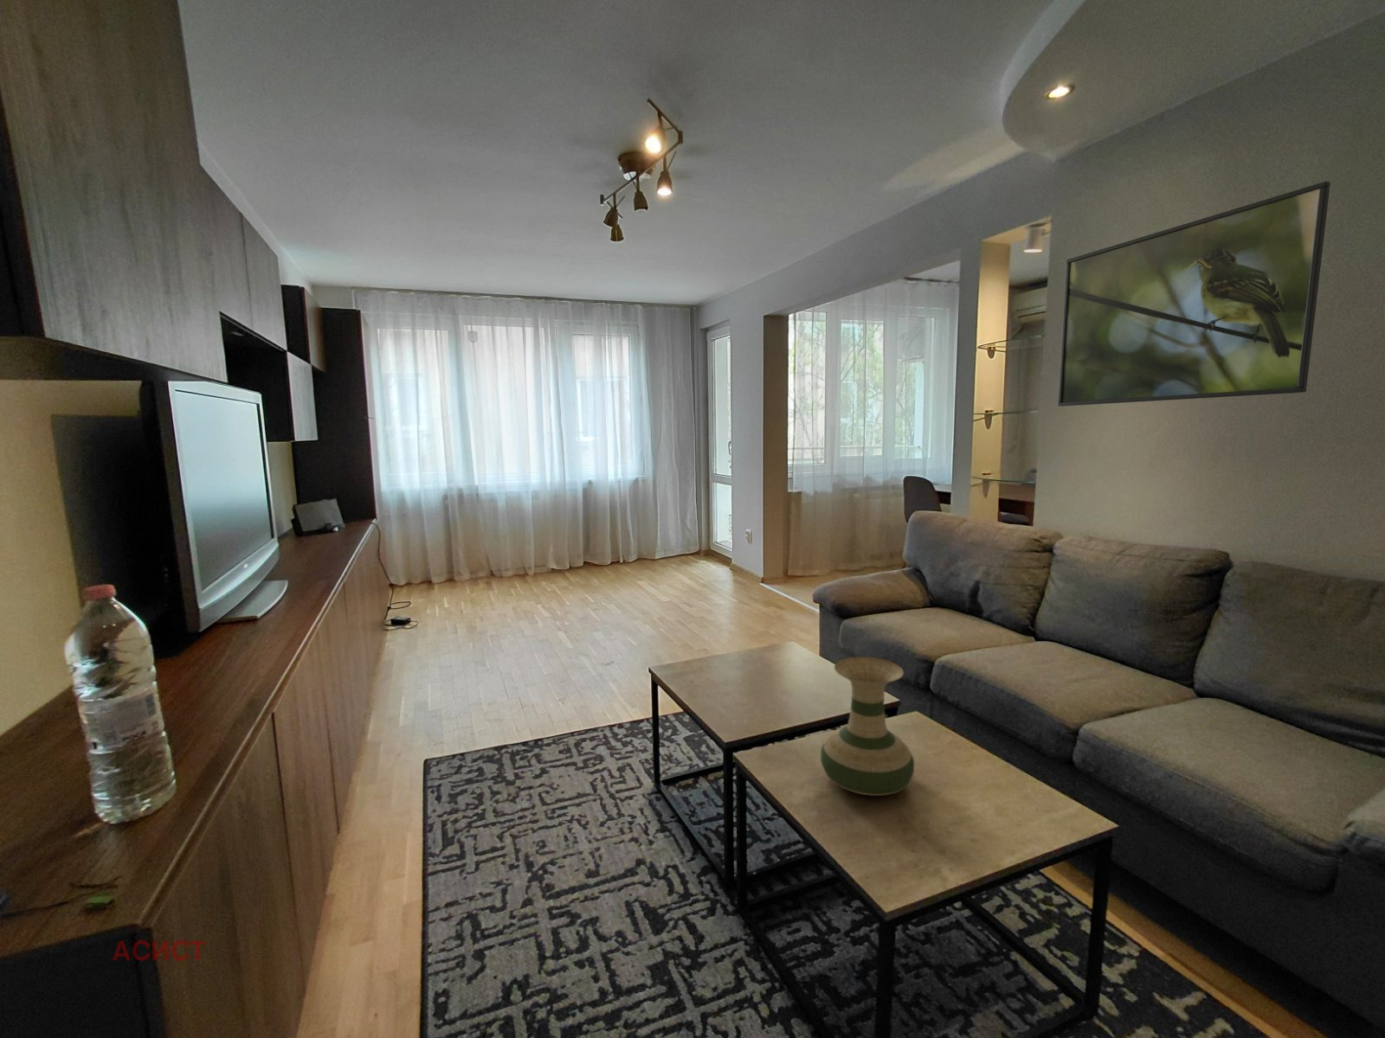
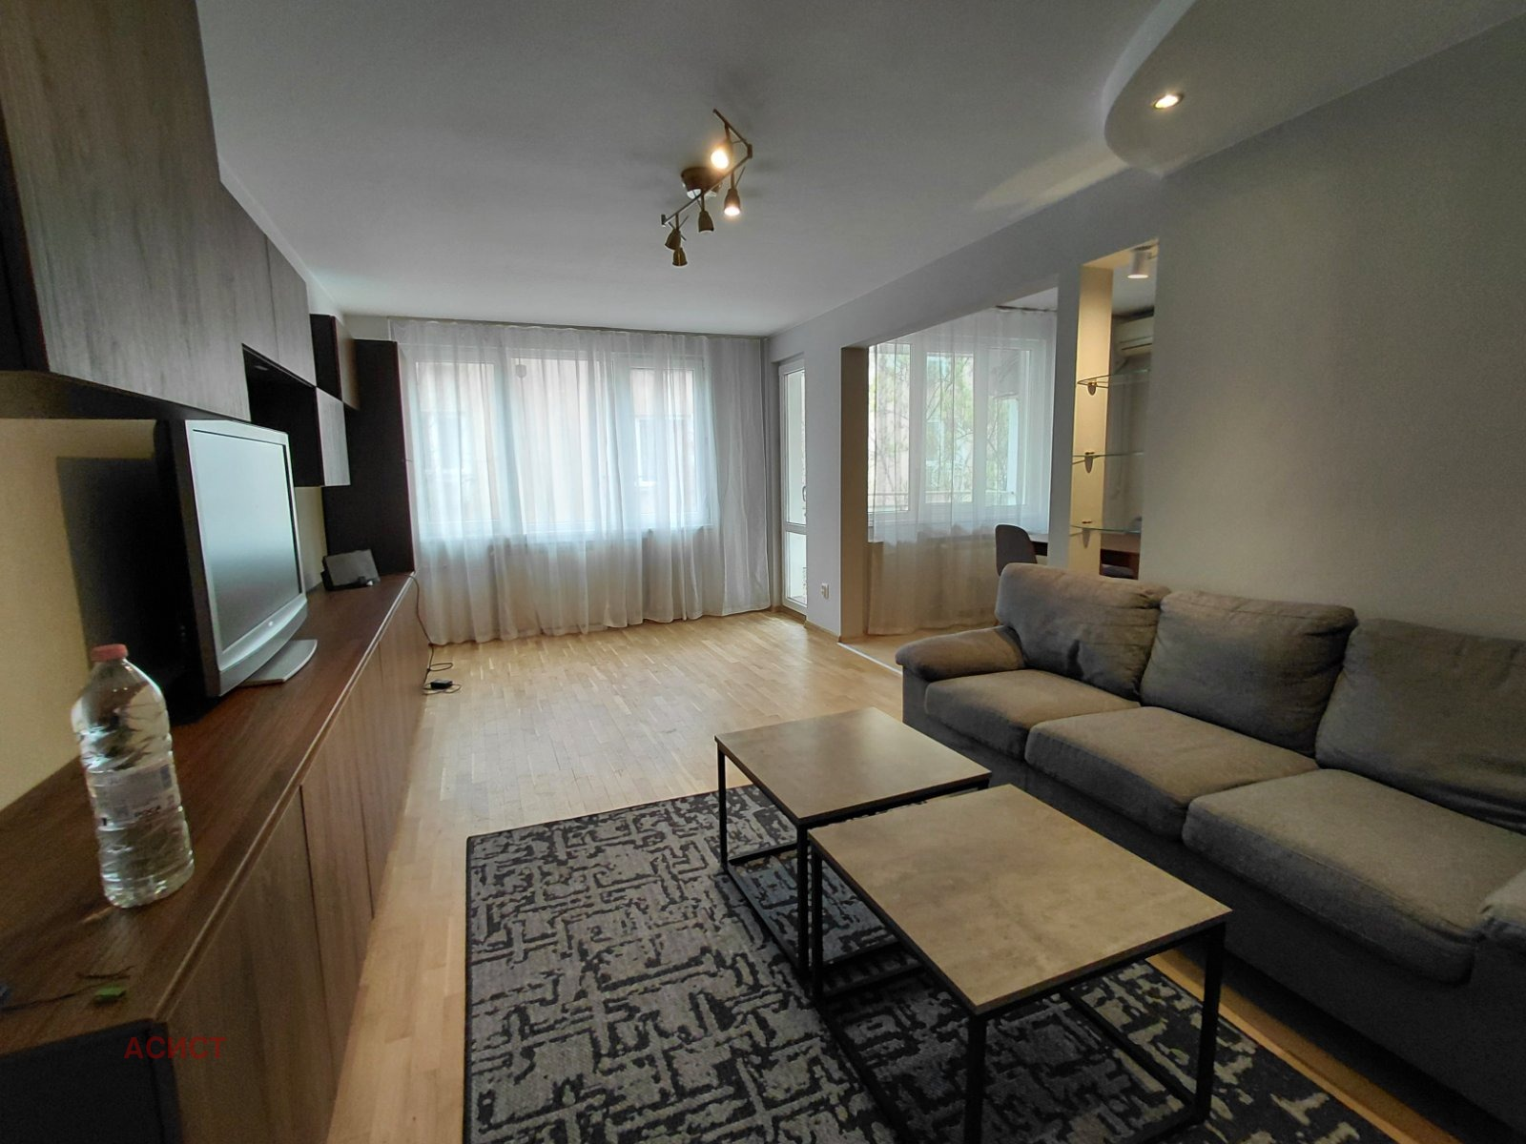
- vase [820,655,915,797]
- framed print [1057,181,1332,407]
